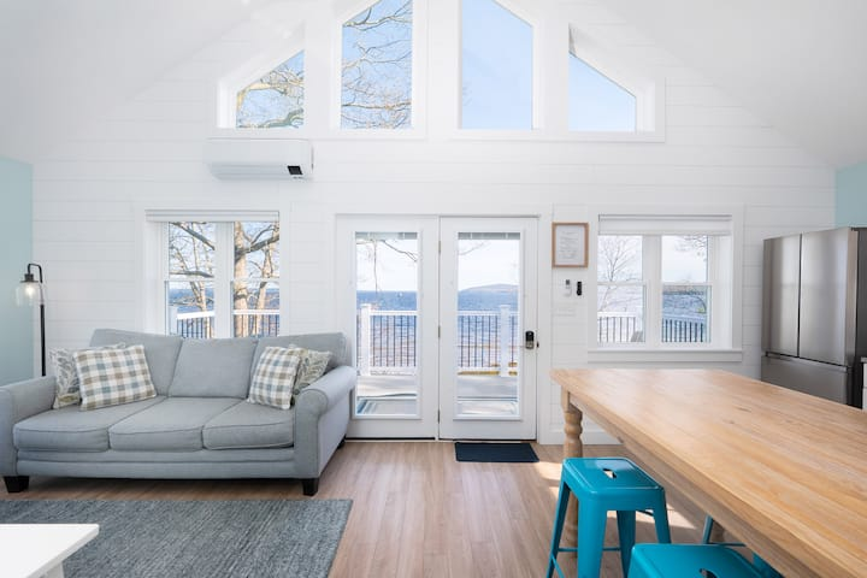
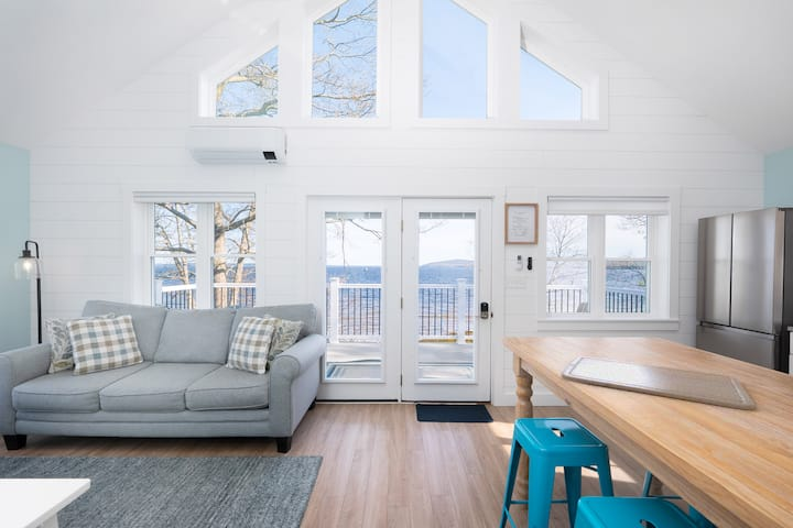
+ chopping board [561,355,757,411]
